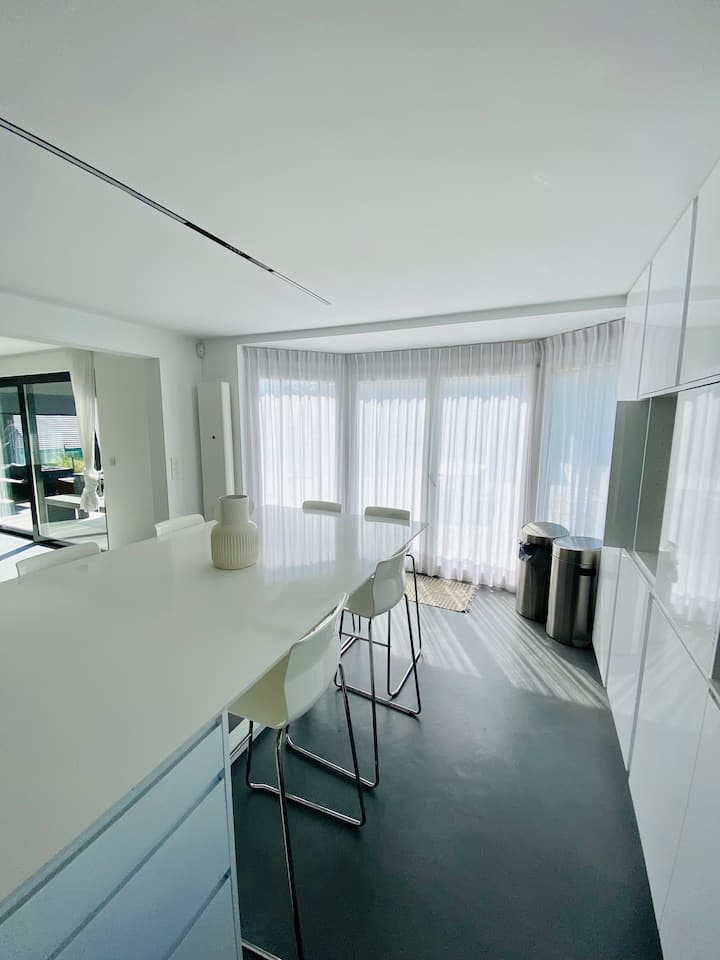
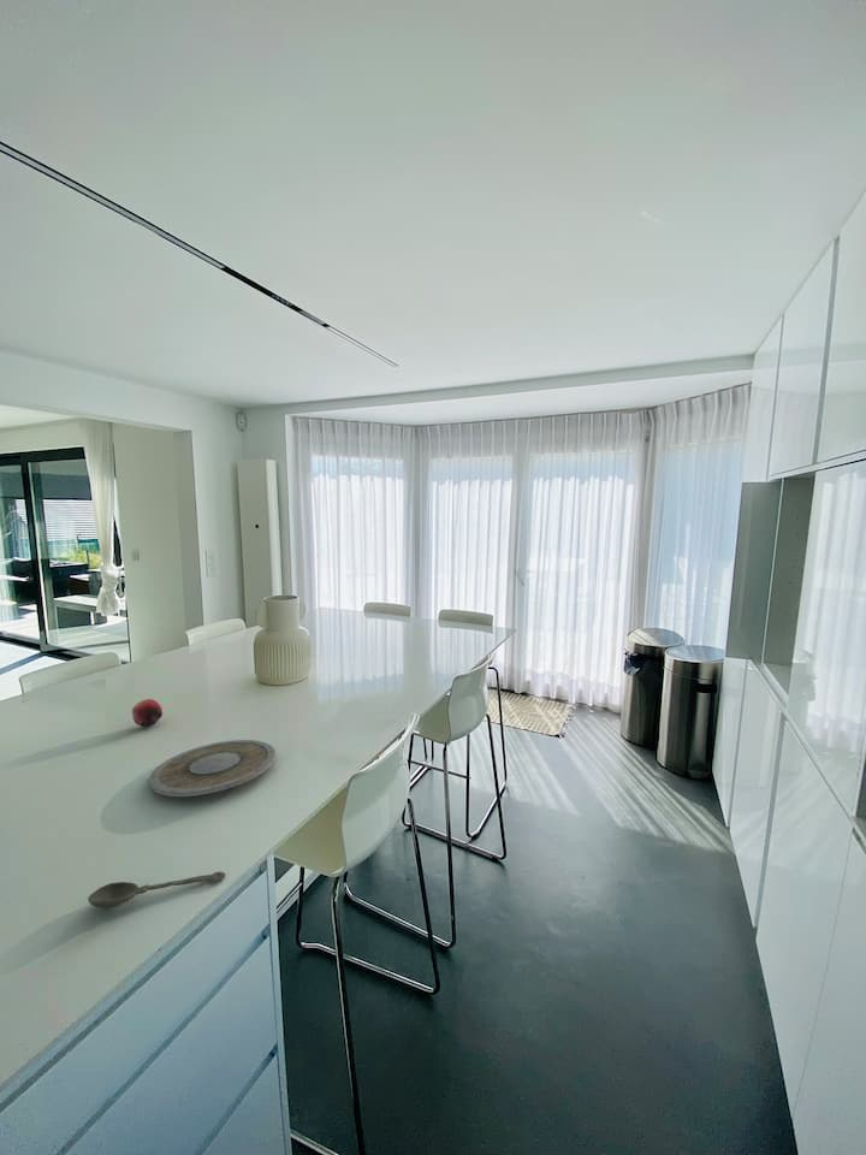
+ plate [148,739,277,798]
+ fruit [131,698,164,728]
+ spoon [87,871,226,910]
